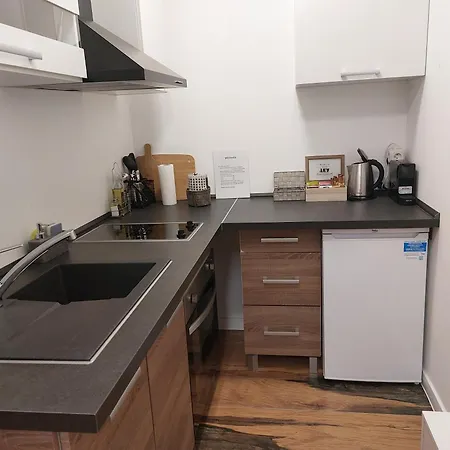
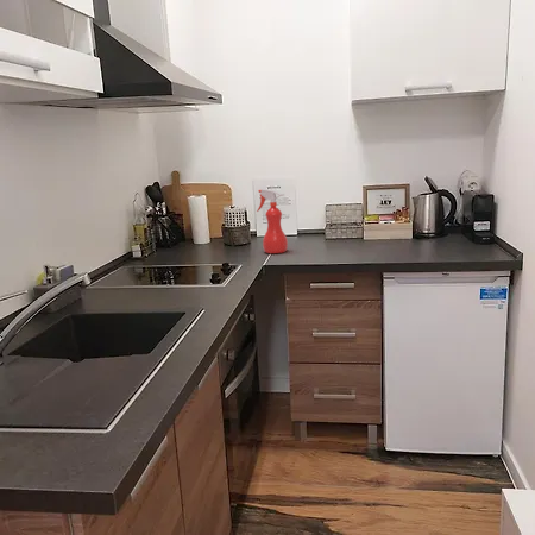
+ spray bottle [256,189,289,254]
